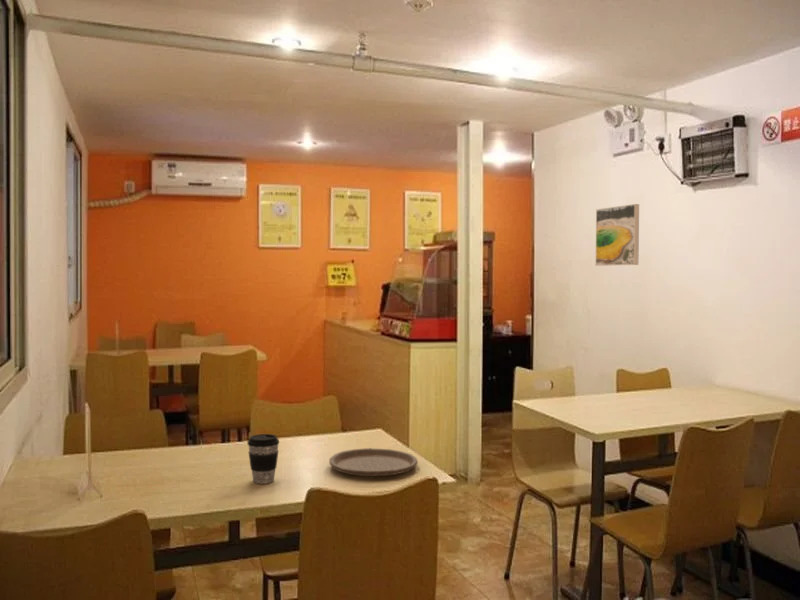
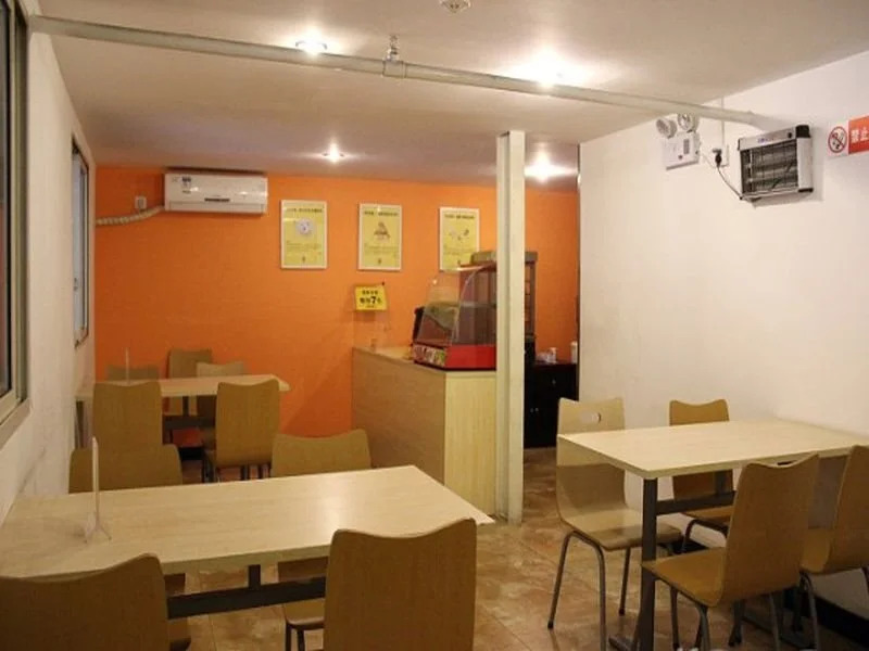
- plate [328,447,419,477]
- coffee cup [246,433,280,485]
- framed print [594,203,640,267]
